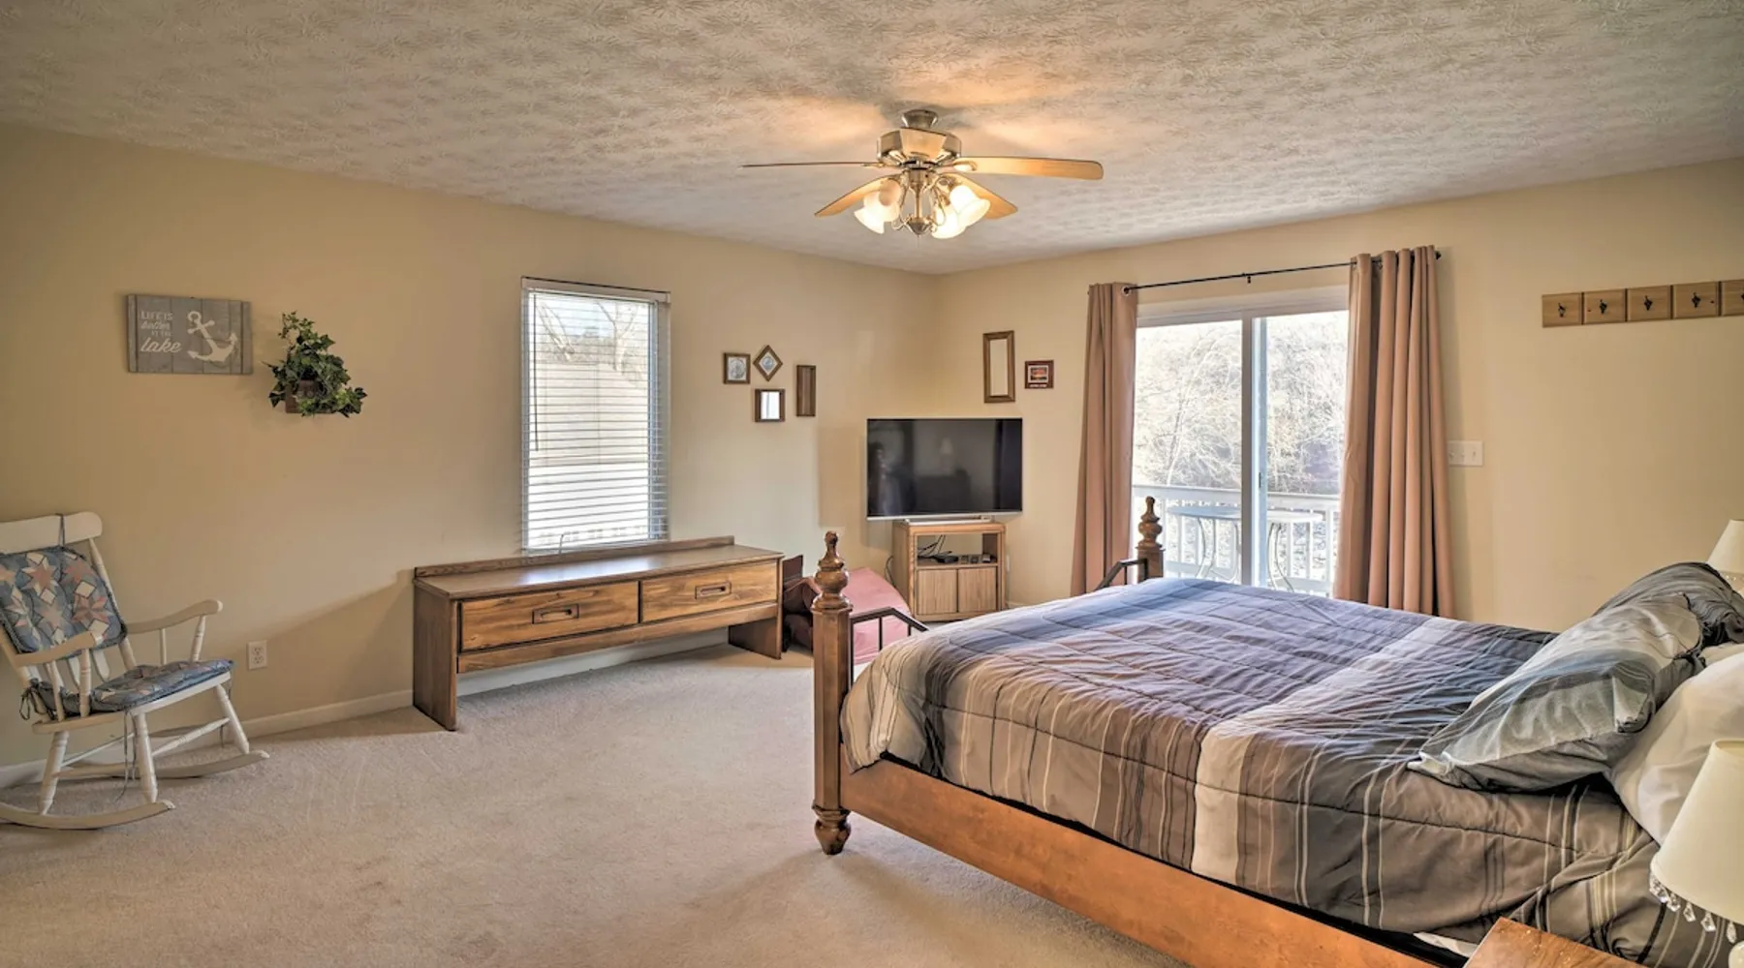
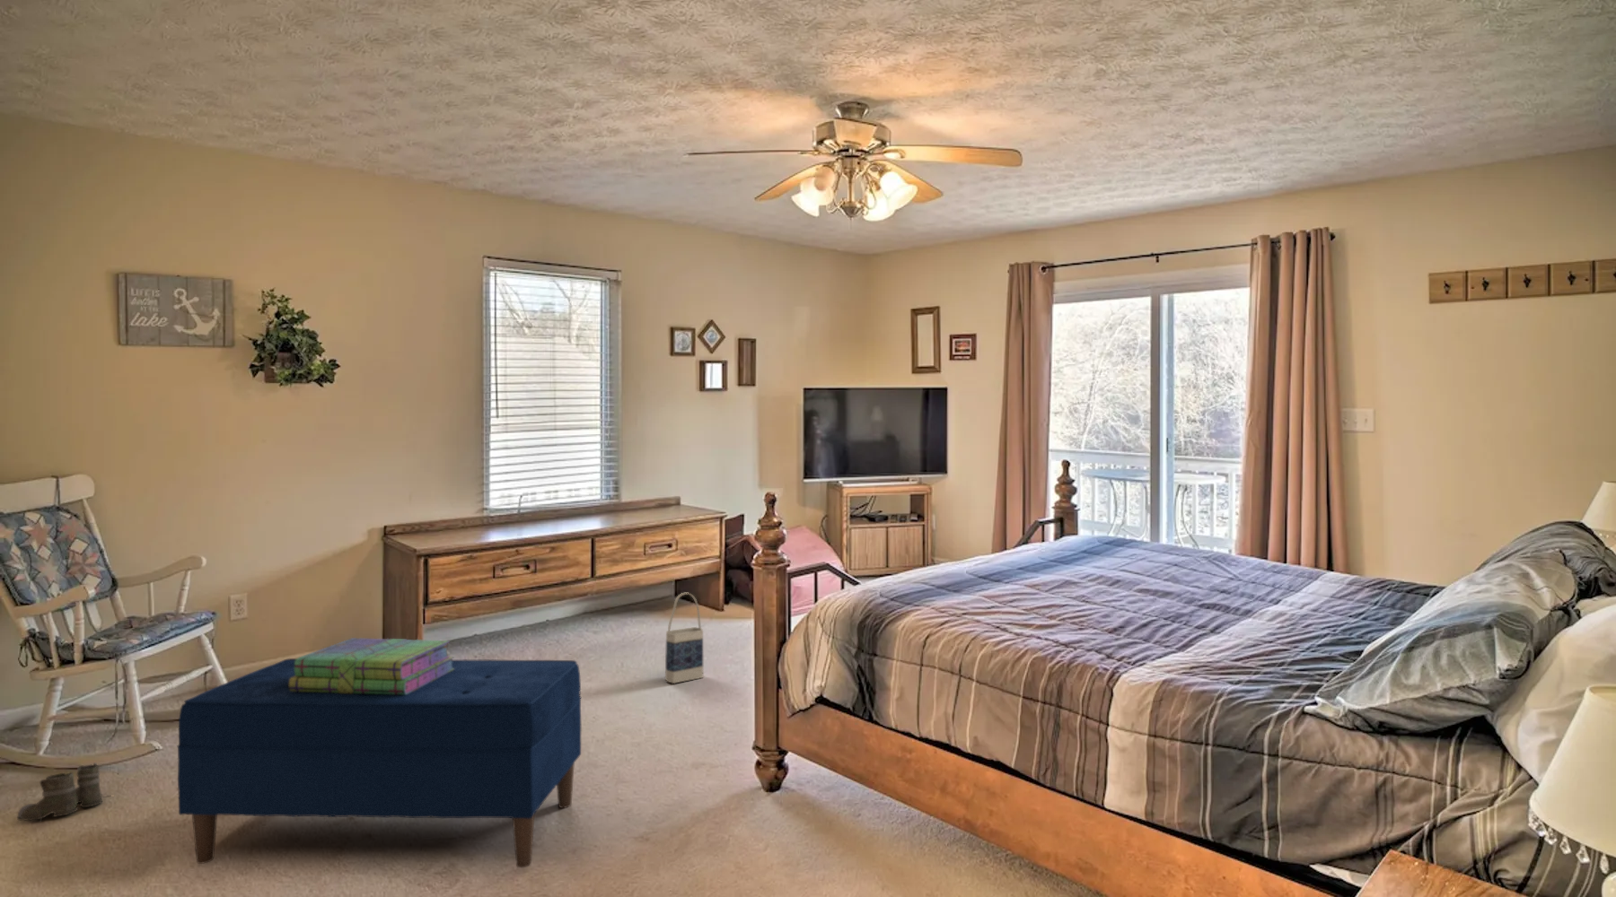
+ boots [17,761,111,825]
+ bench [176,657,581,868]
+ bag [664,592,704,685]
+ stack of books [290,637,455,694]
